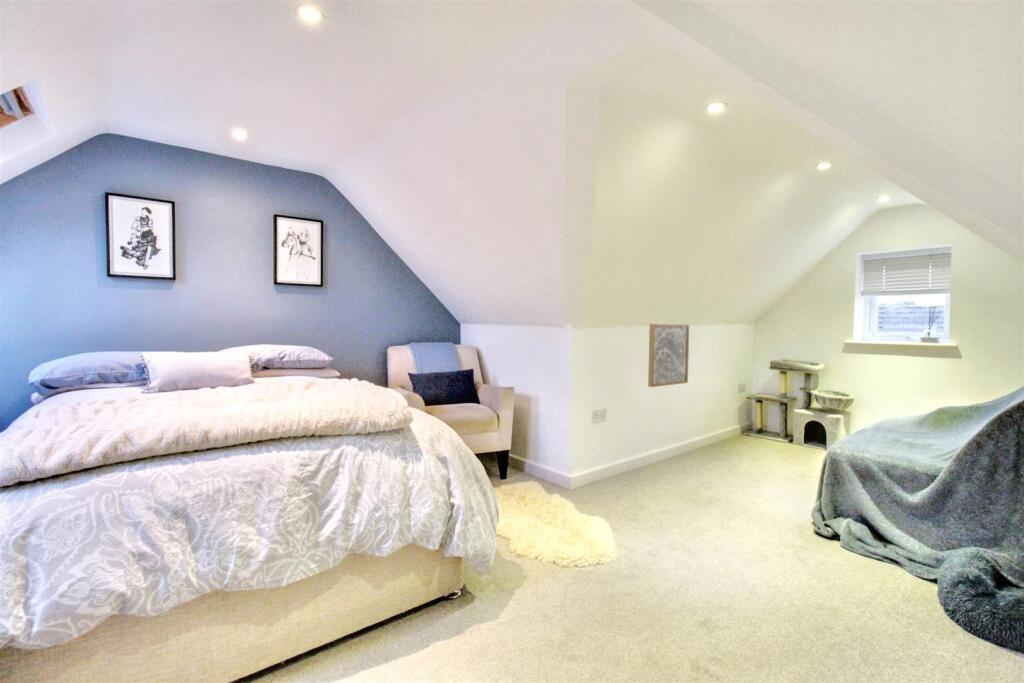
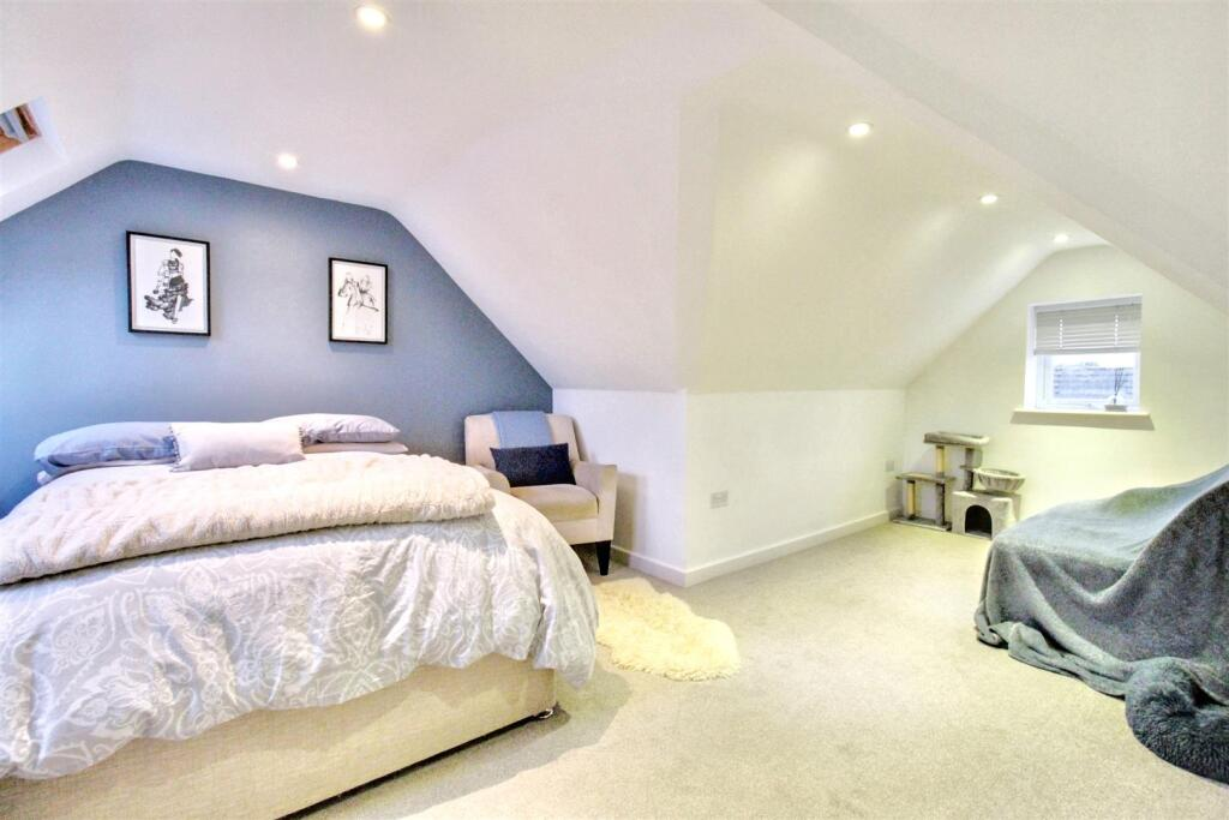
- wall art [647,323,690,388]
